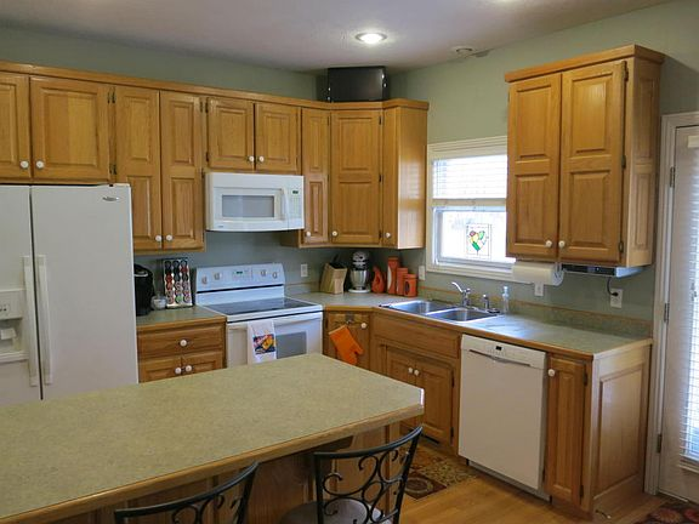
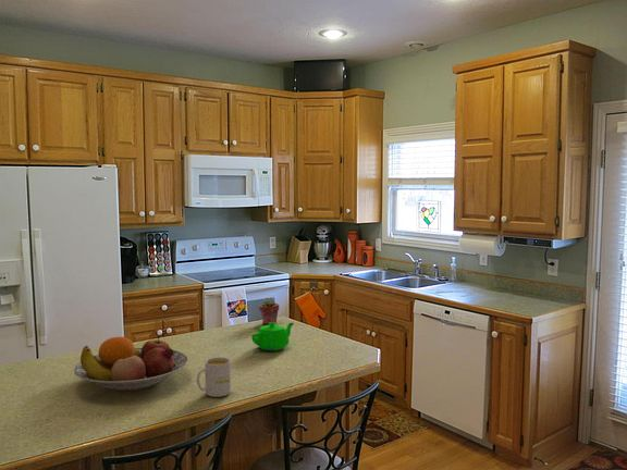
+ mug [196,356,232,398]
+ teapot [250,322,295,351]
+ potted succulent [258,297,280,325]
+ fruit bowl [73,335,189,392]
